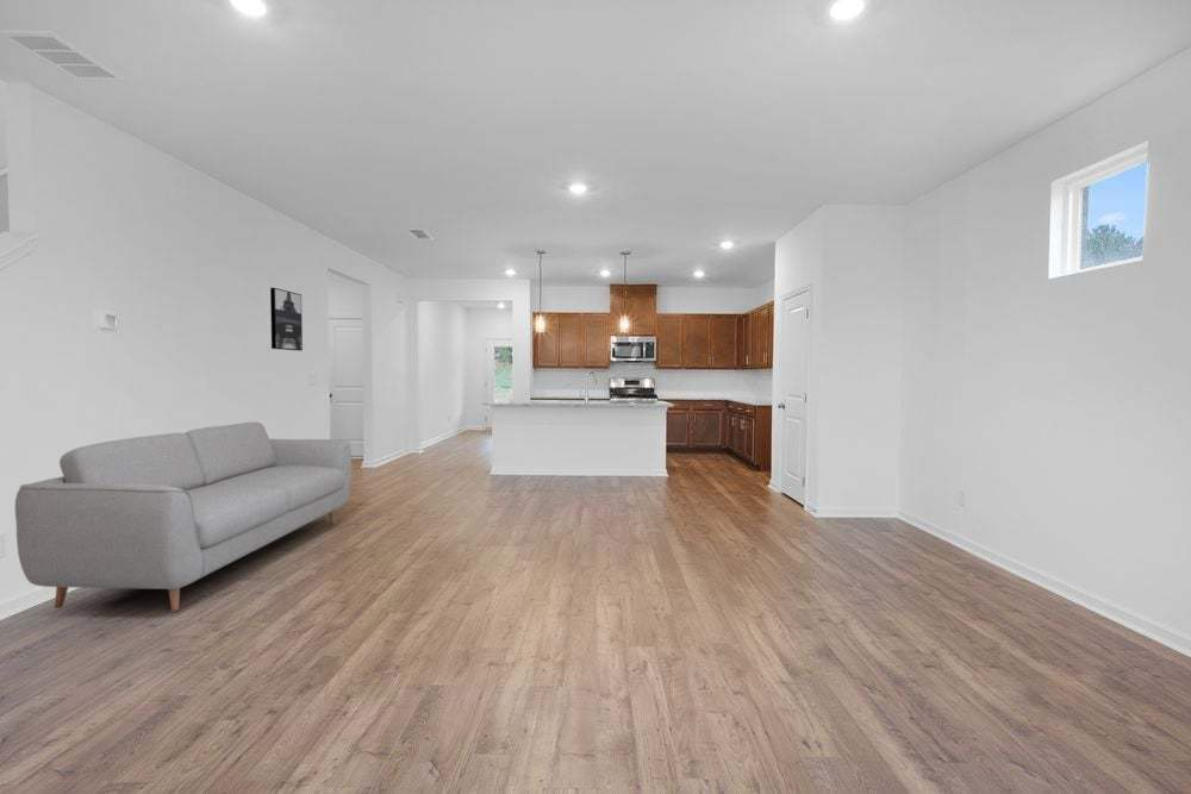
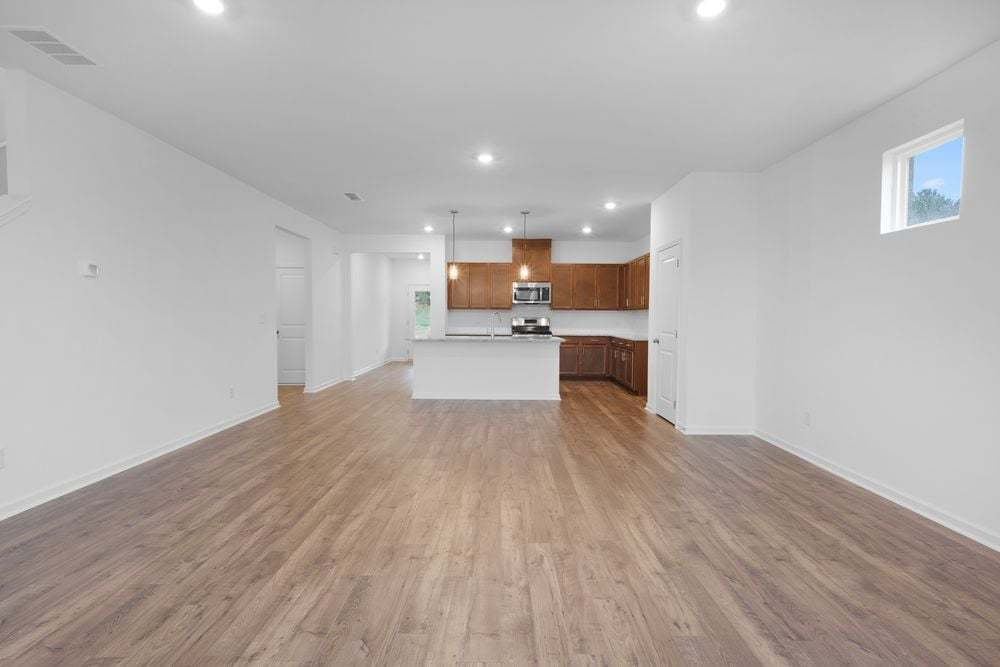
- sofa [14,420,353,612]
- wall art [269,287,304,352]
